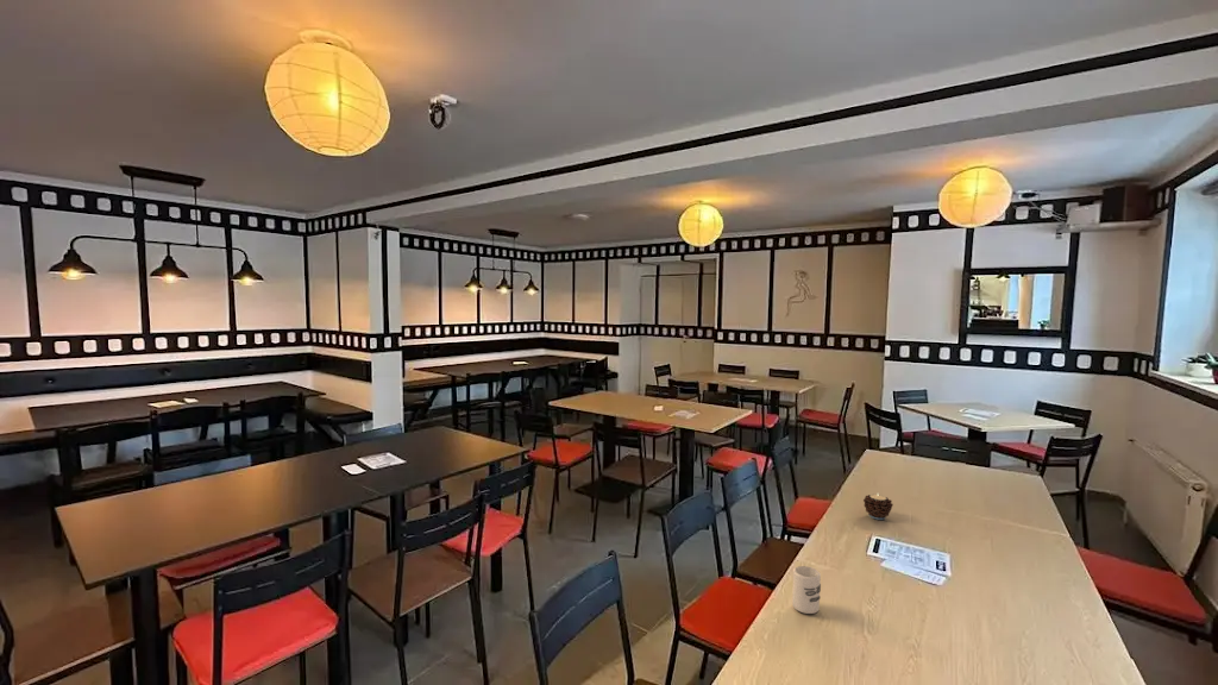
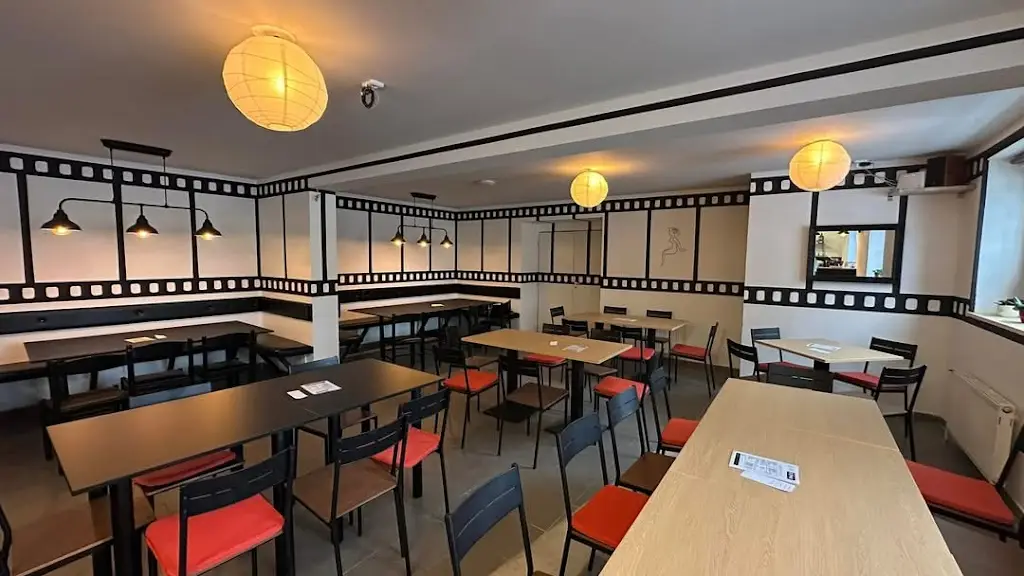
- cup [791,565,822,615]
- candle [862,494,894,521]
